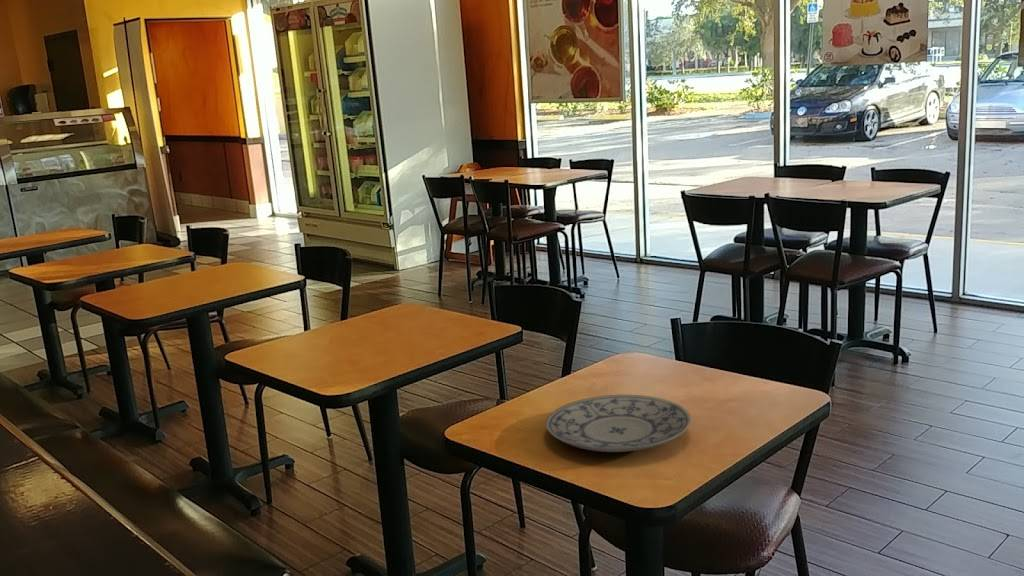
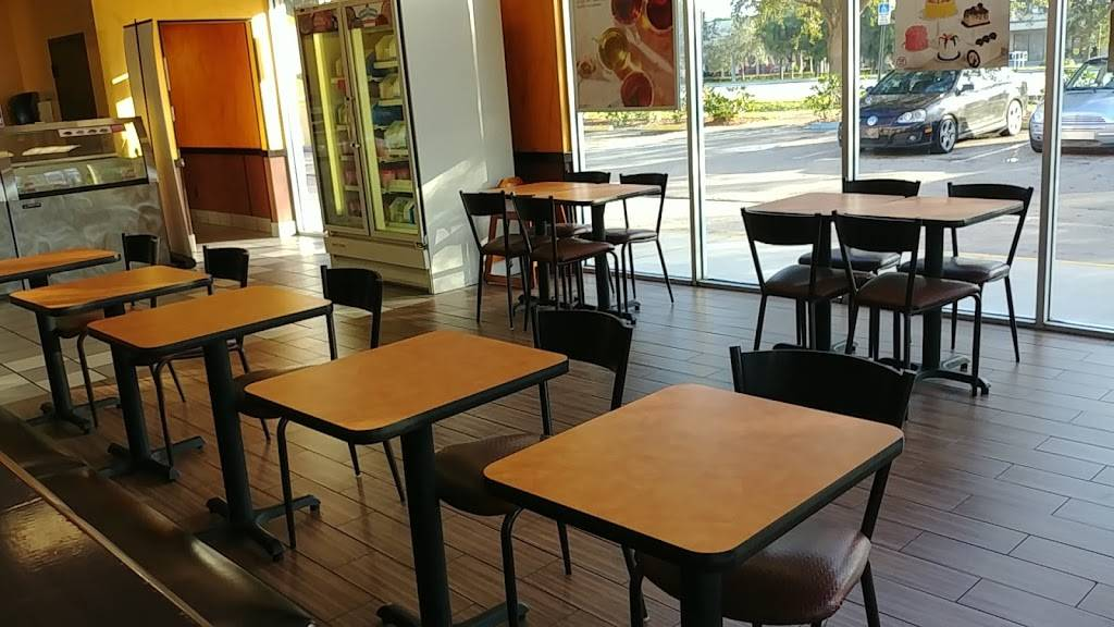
- plate [545,394,692,453]
